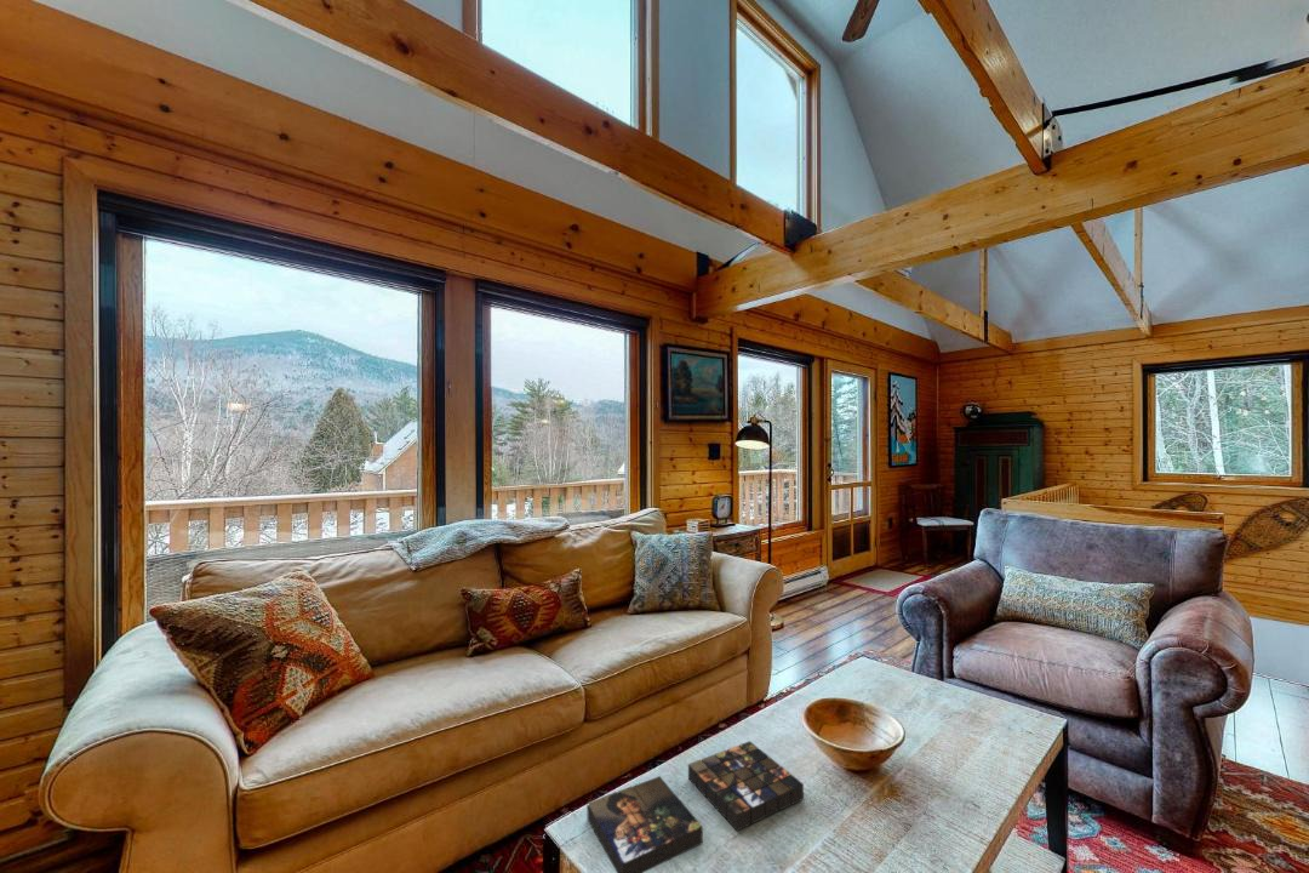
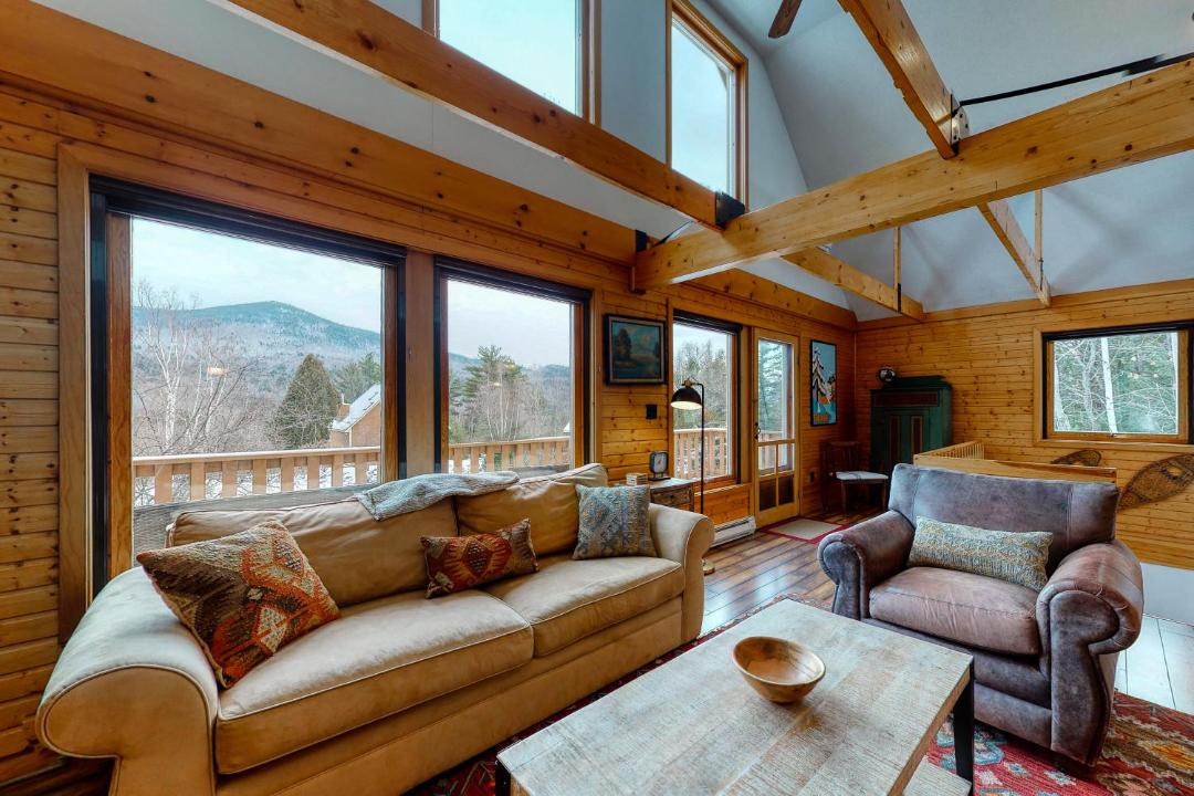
- board game [585,740,805,873]
